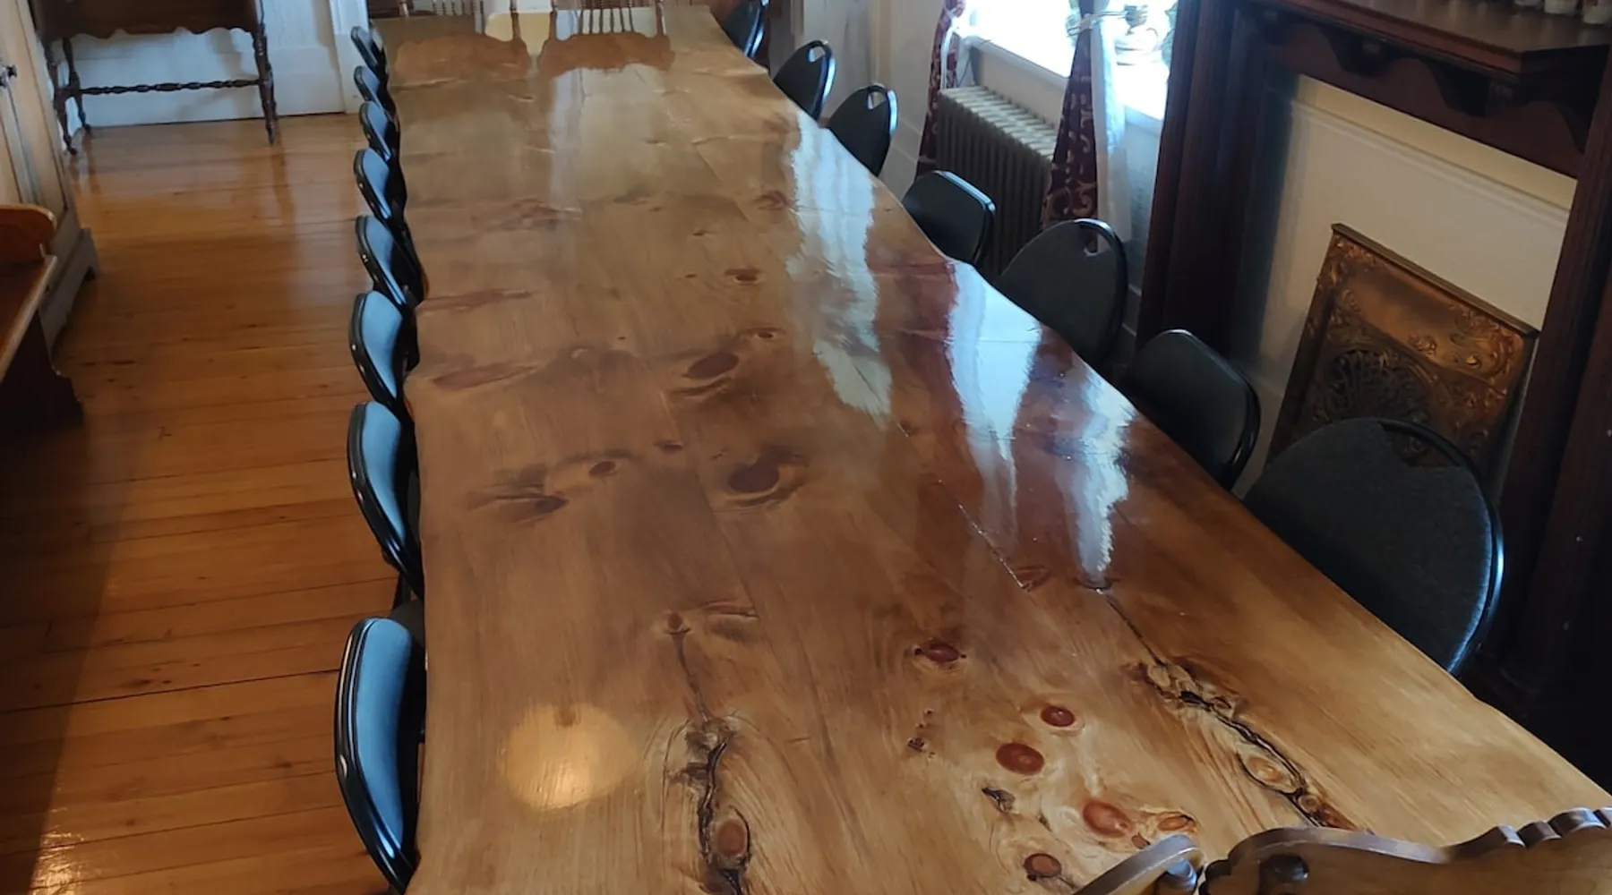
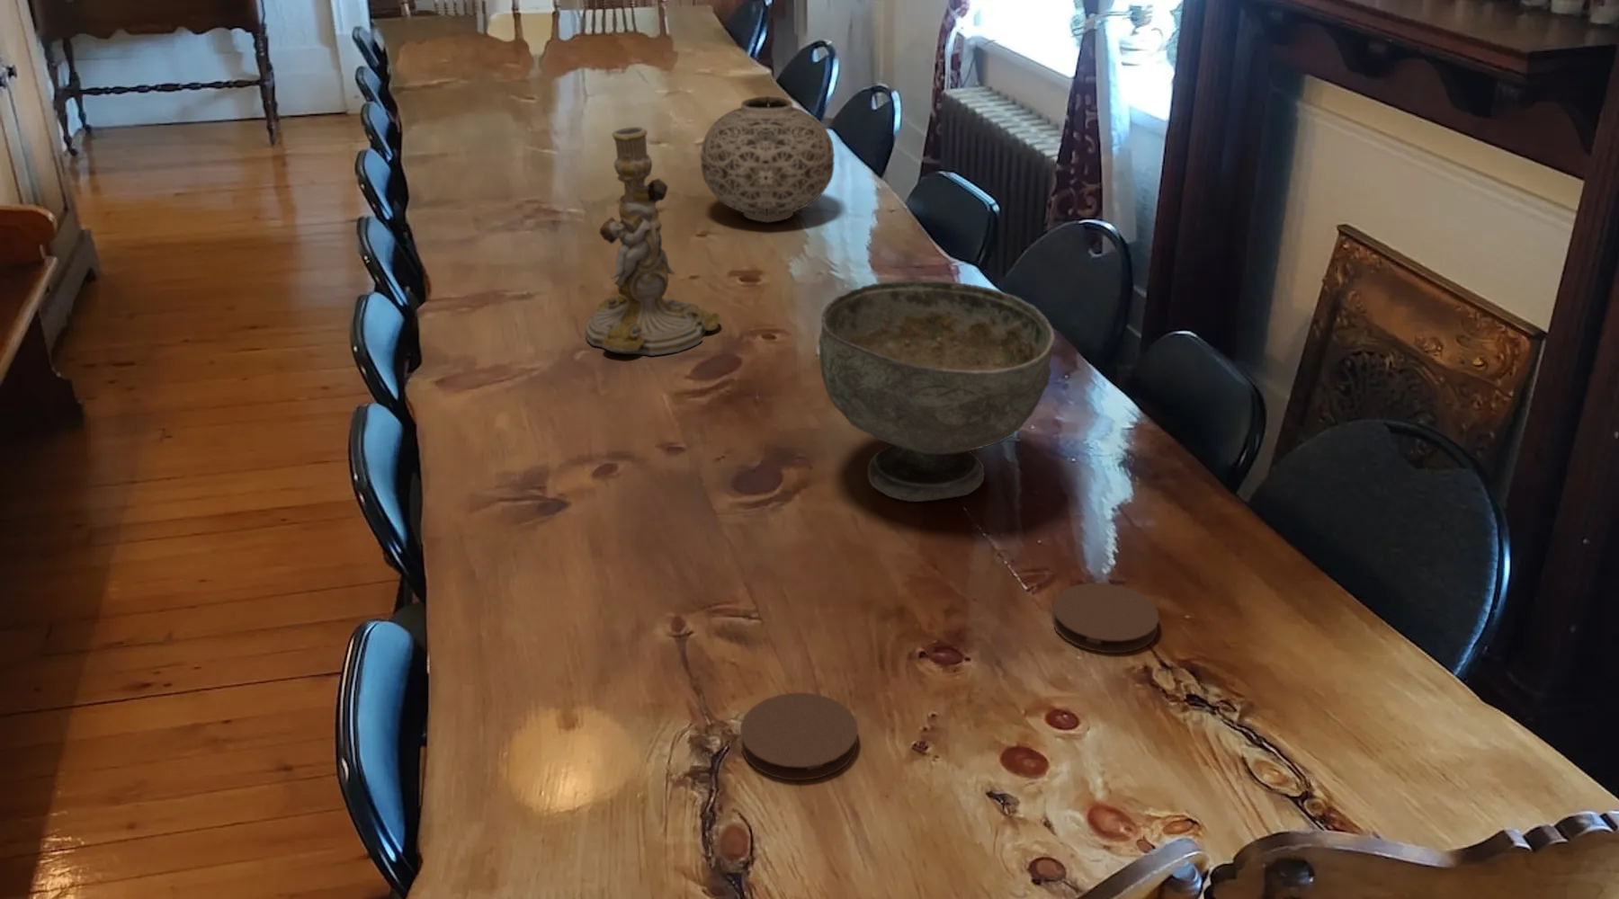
+ coaster [1051,581,1161,653]
+ candlestick [585,126,721,356]
+ vase [700,95,836,224]
+ coaster [740,691,859,782]
+ decorative bowl [817,280,1056,503]
